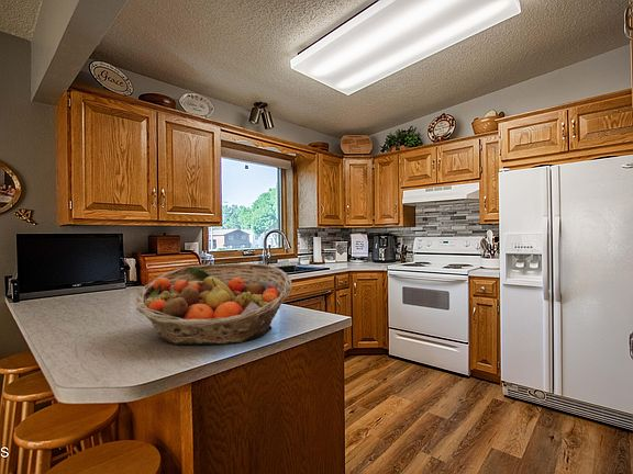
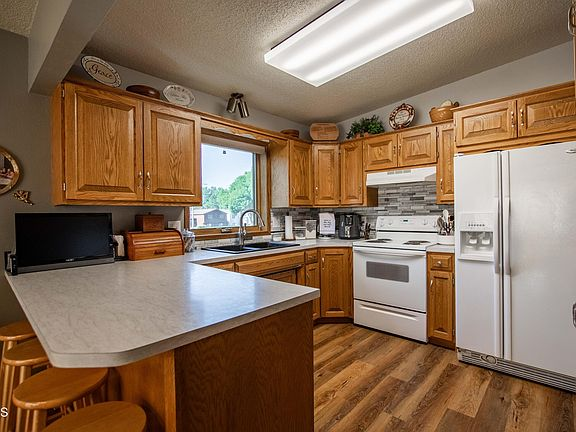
- fruit basket [134,262,293,346]
